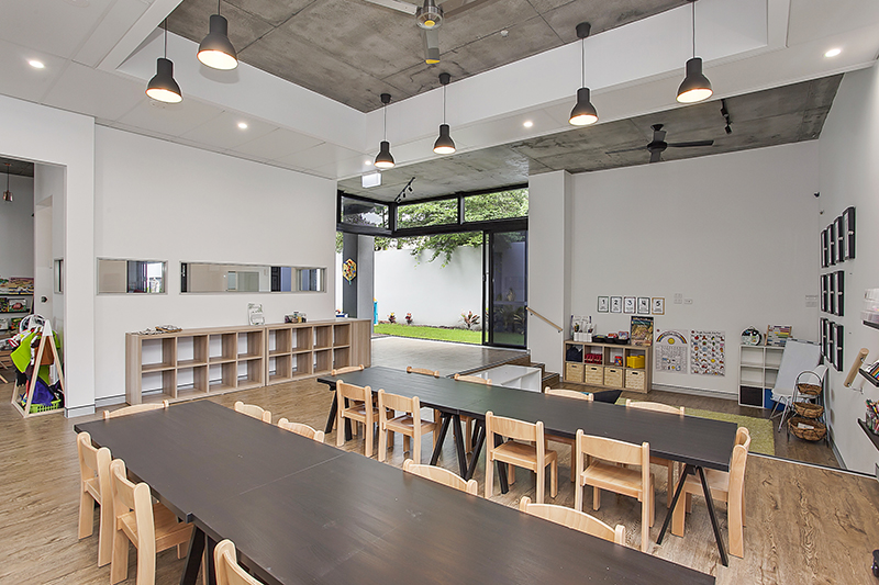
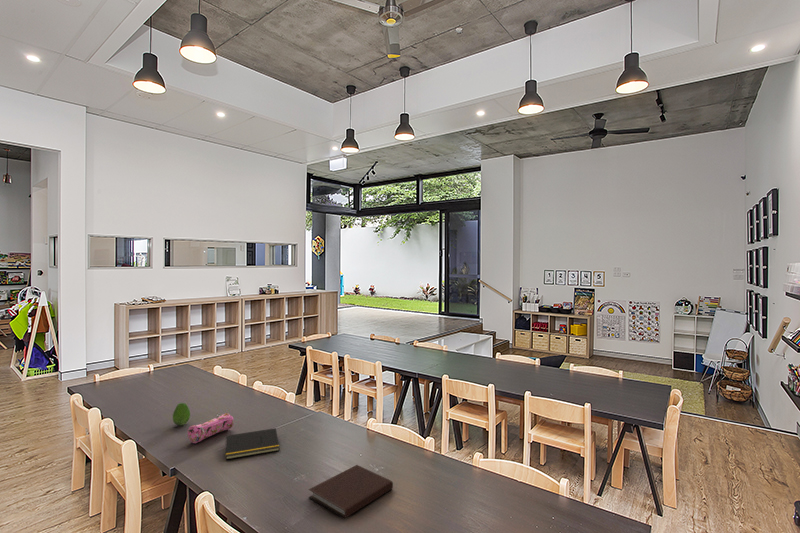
+ pencil case [187,412,234,444]
+ fruit [172,402,191,427]
+ notebook [308,464,394,519]
+ notepad [224,427,280,460]
